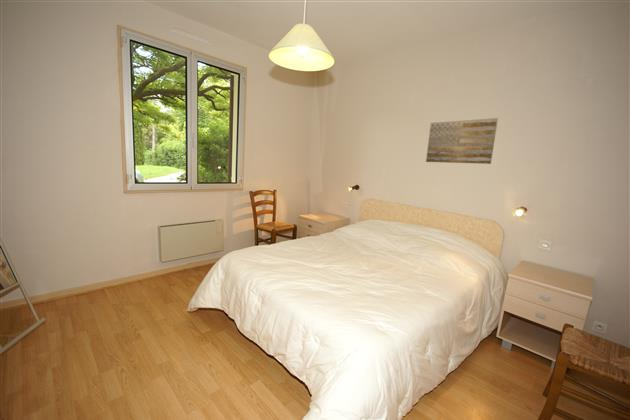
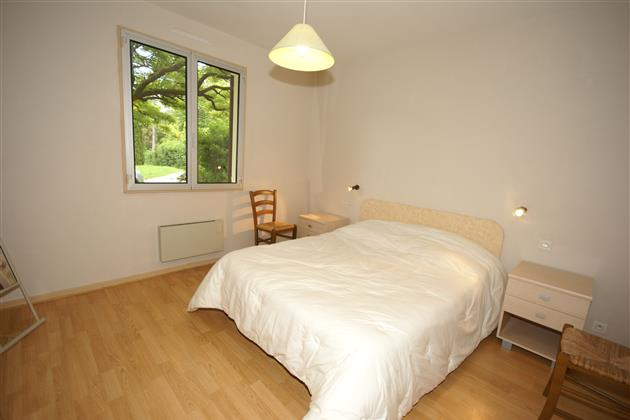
- wall art [425,117,499,165]
